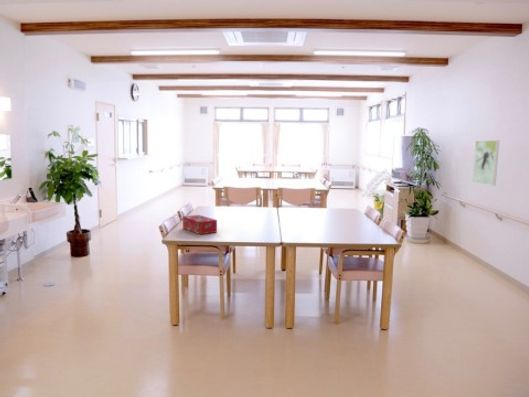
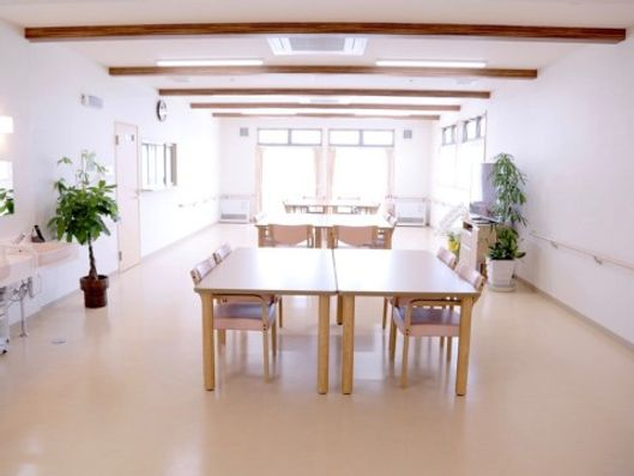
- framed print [471,139,500,187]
- tissue box [182,214,218,235]
